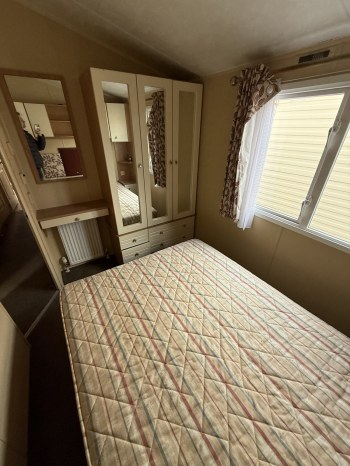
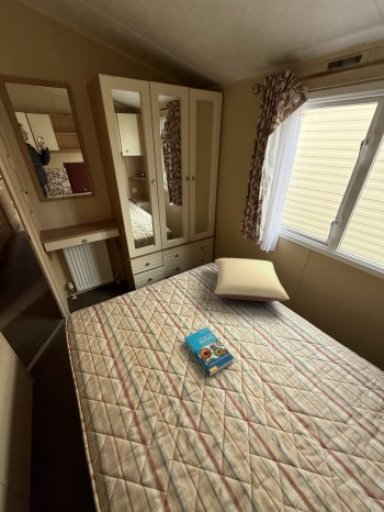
+ book [183,326,235,378]
+ pillow [213,257,290,302]
